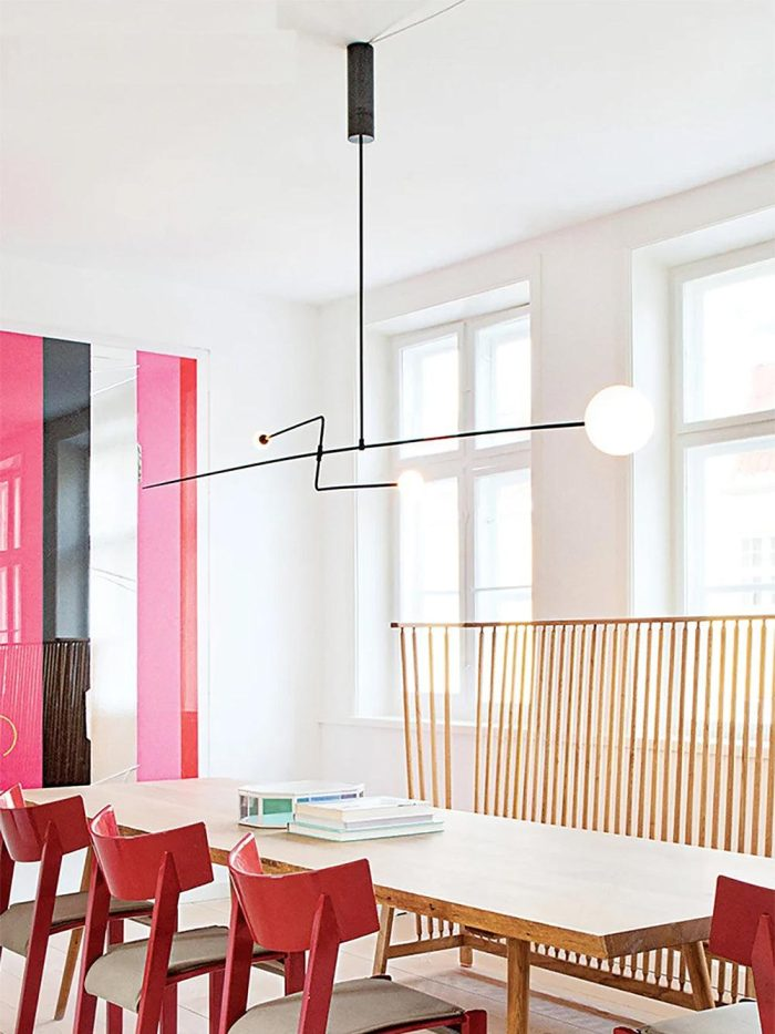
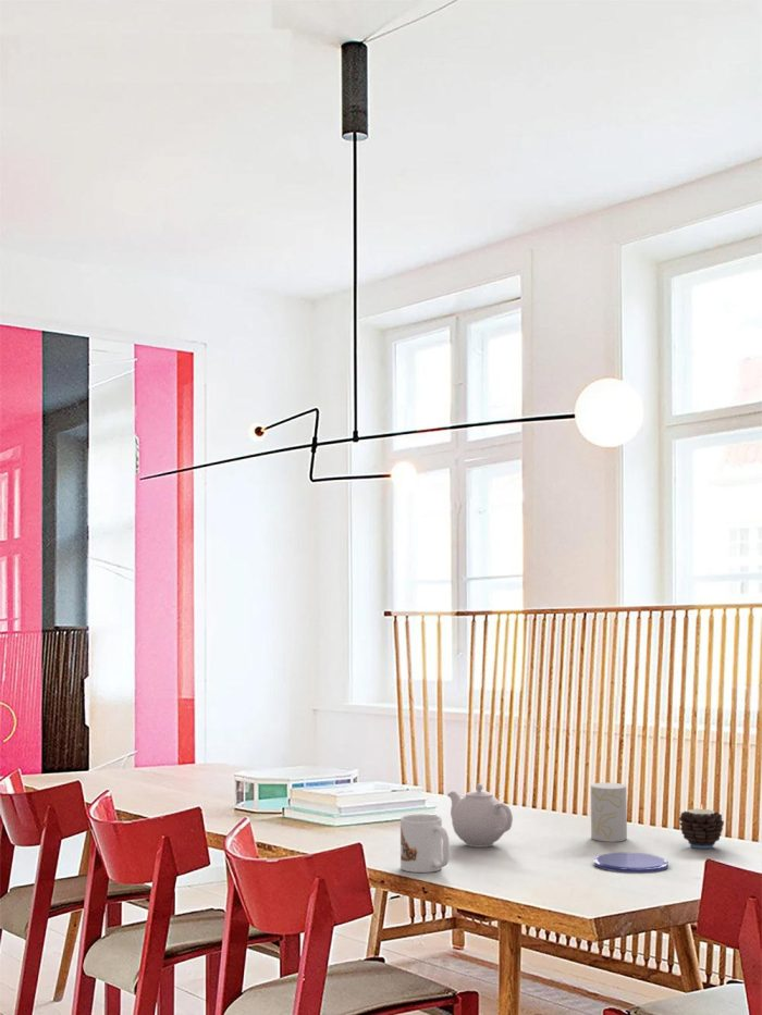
+ teapot [446,782,514,849]
+ candle [678,803,725,850]
+ mug [400,813,451,874]
+ saucer [592,852,669,874]
+ cup [590,782,628,843]
